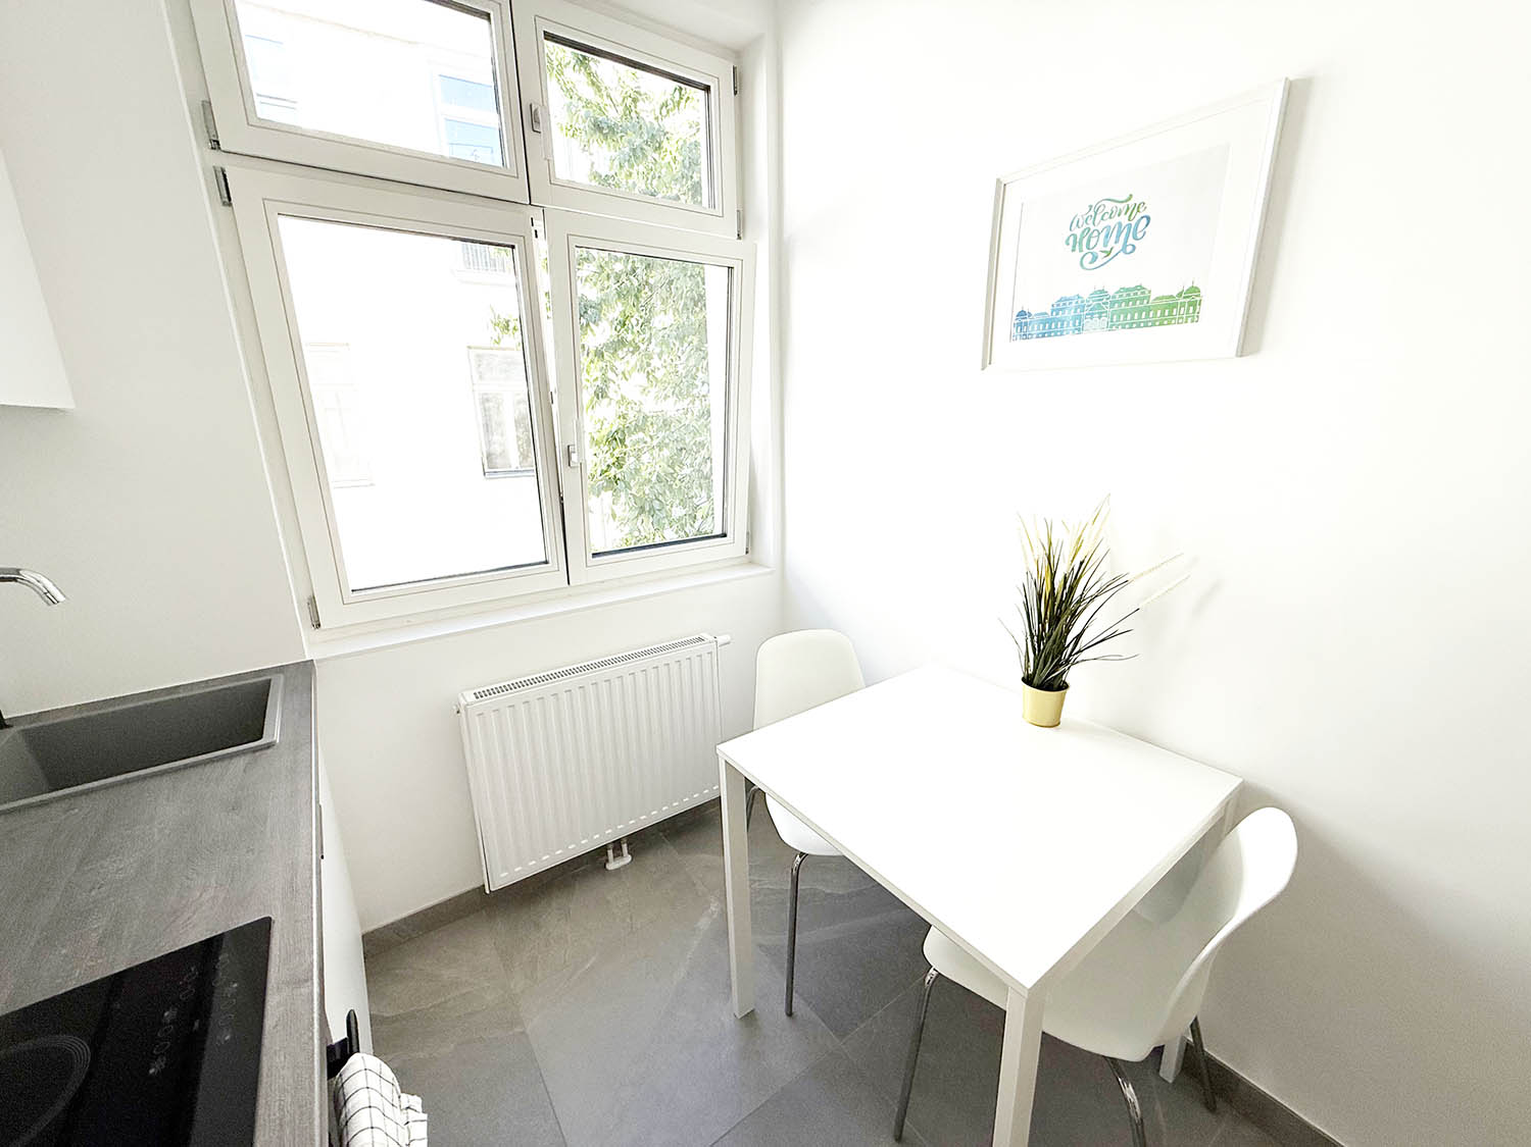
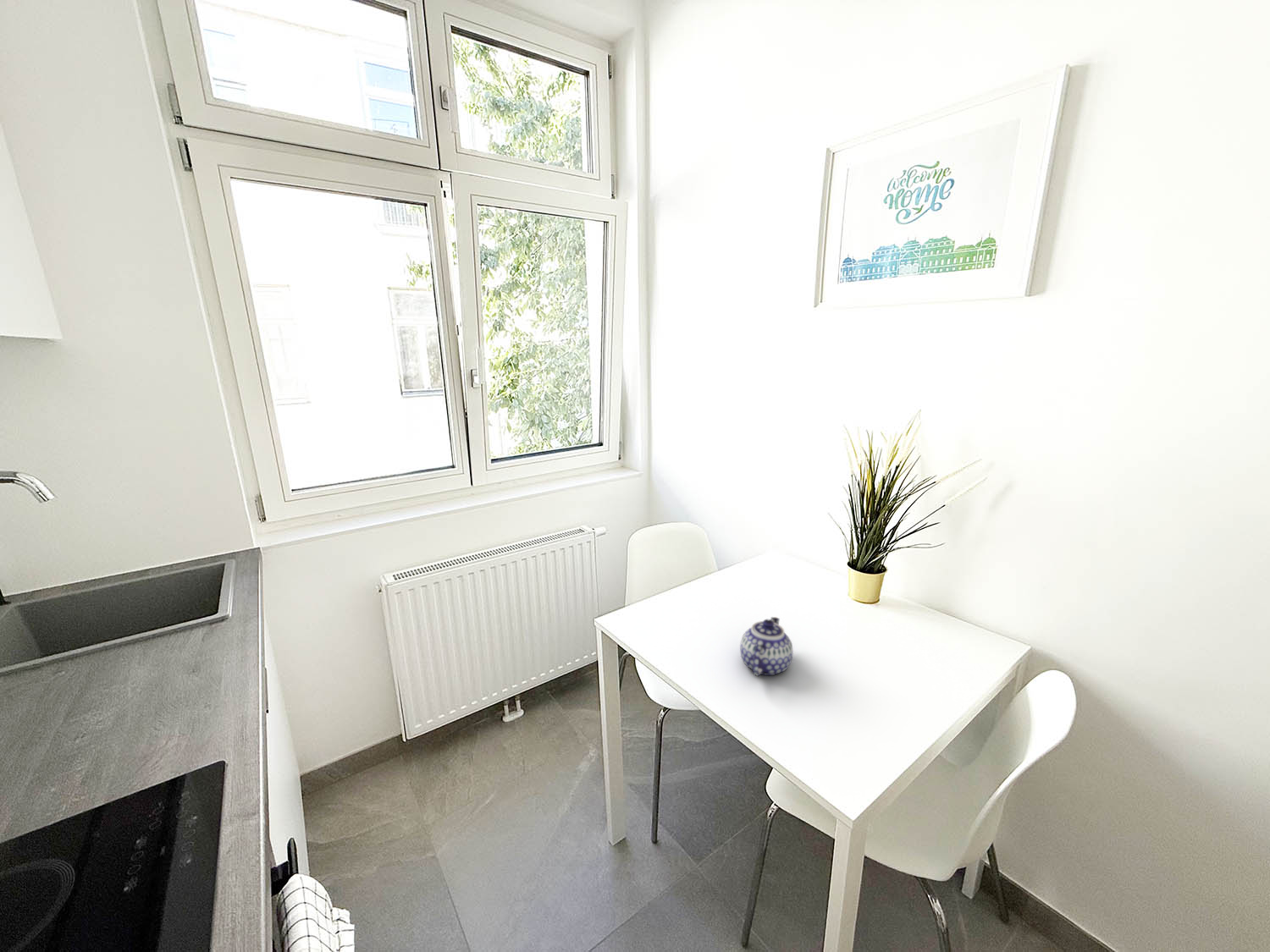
+ teapot [739,616,794,677]
